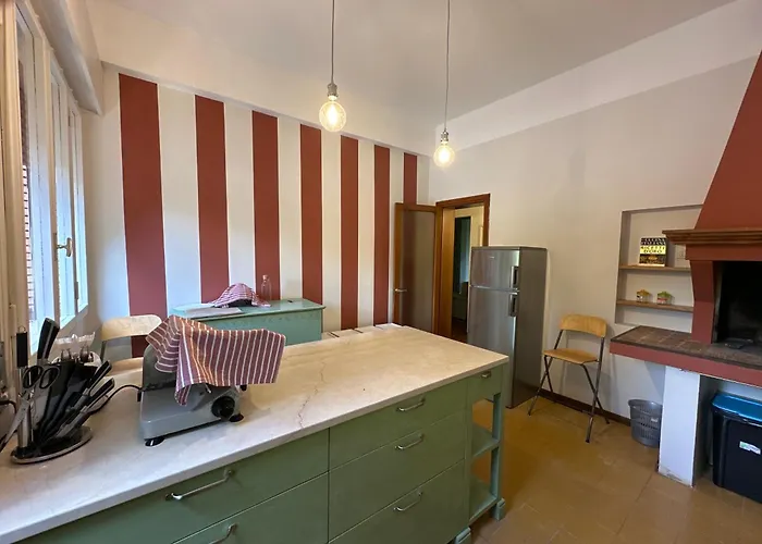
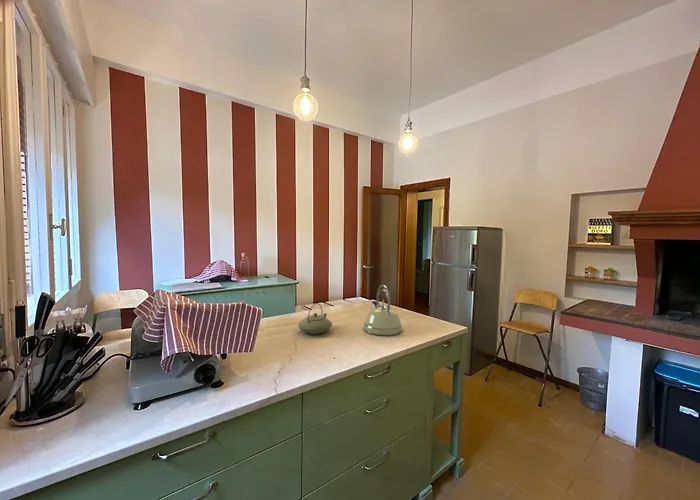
+ teapot [297,302,333,335]
+ kettle [362,284,403,336]
